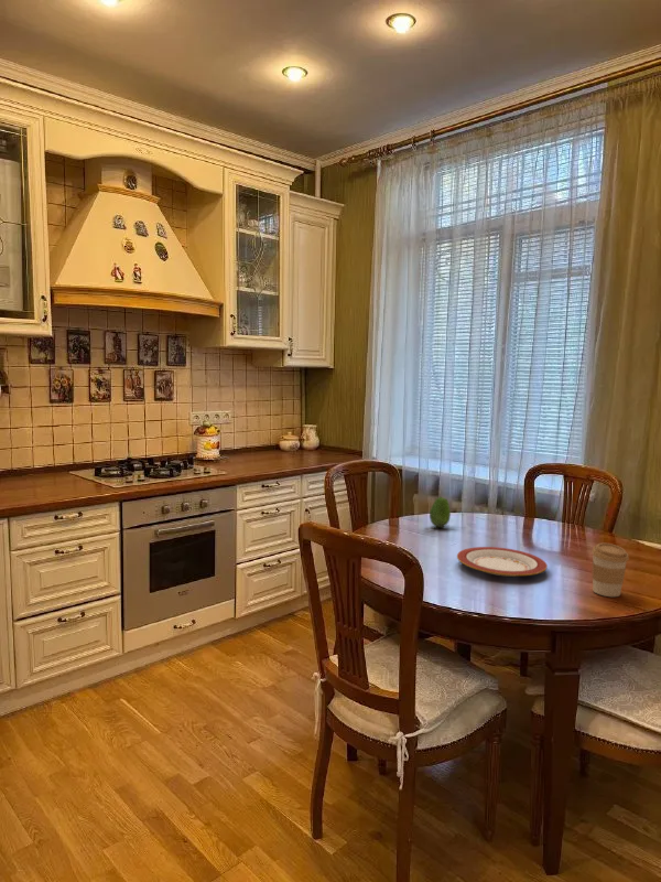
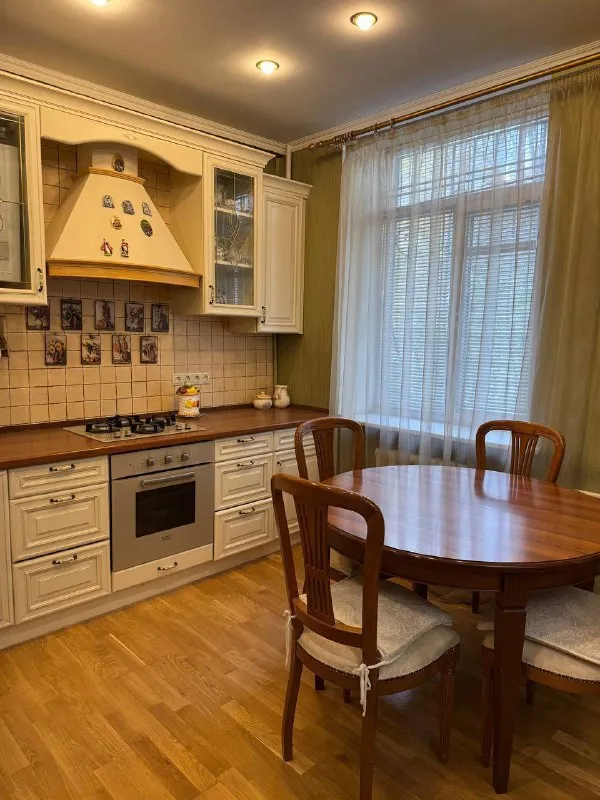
- plate [456,546,549,578]
- coffee cup [590,542,630,598]
- fruit [429,496,452,528]
